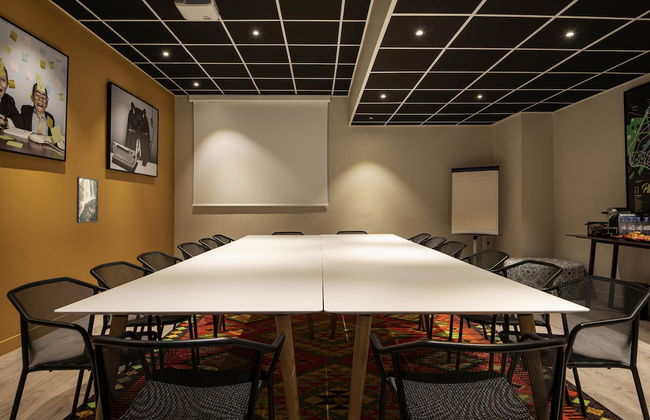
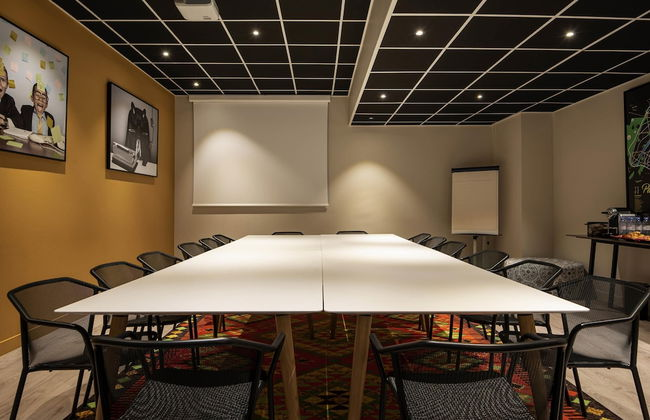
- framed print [76,176,99,224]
